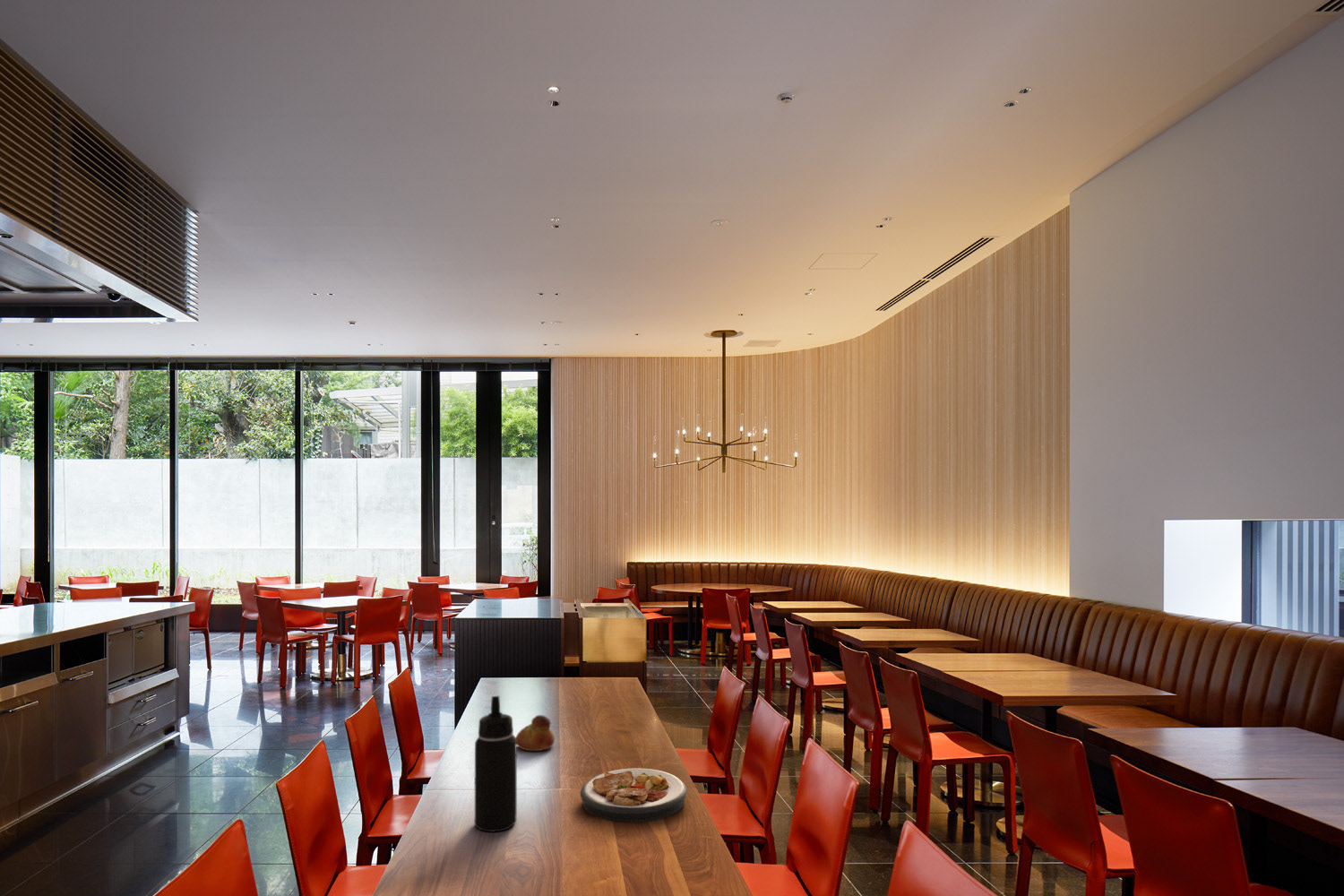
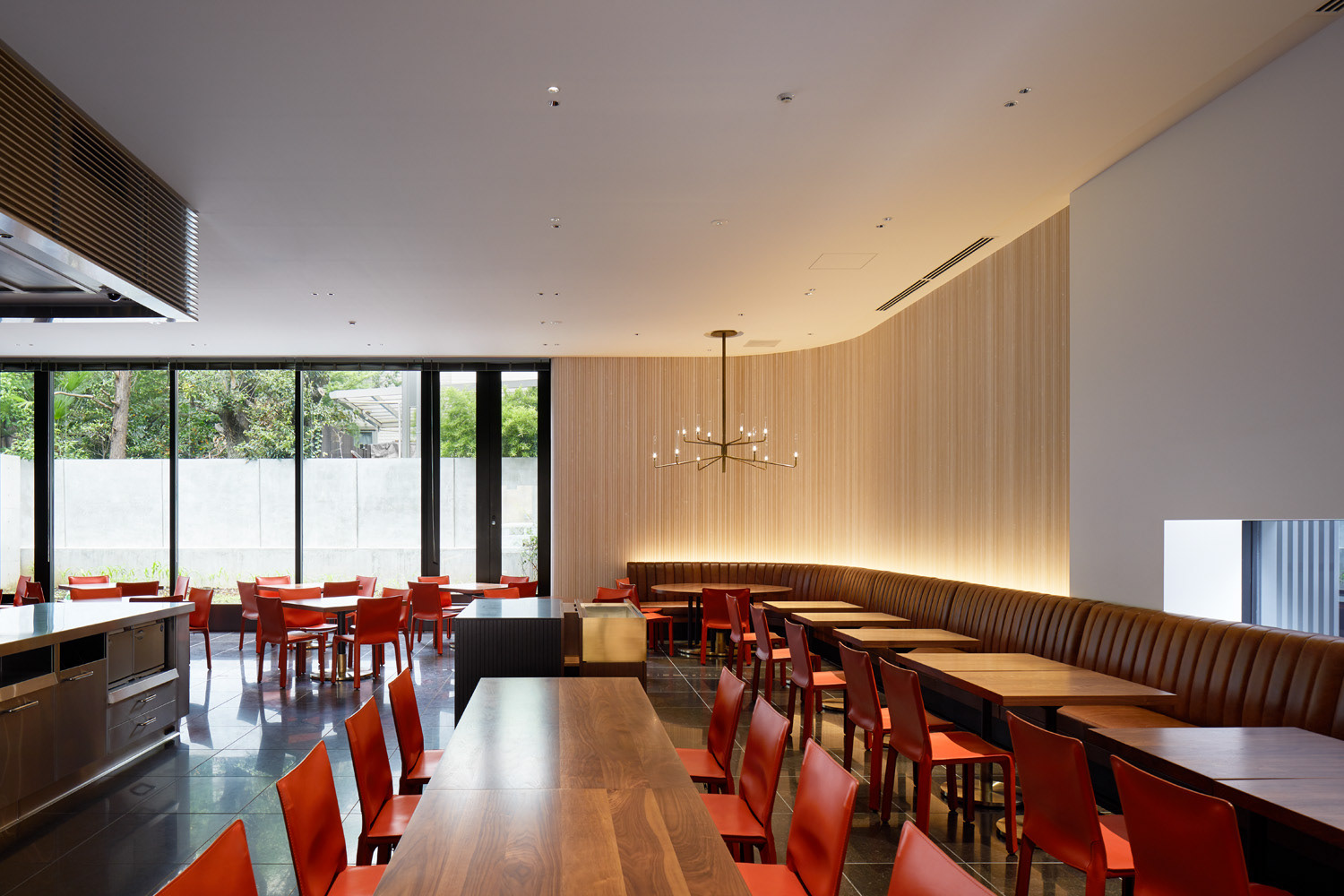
- water bottle [474,695,518,832]
- bread [515,714,556,753]
- plate [580,768,688,823]
